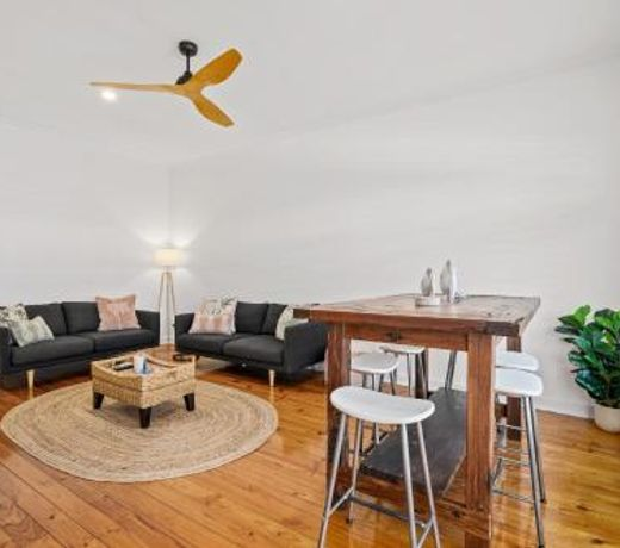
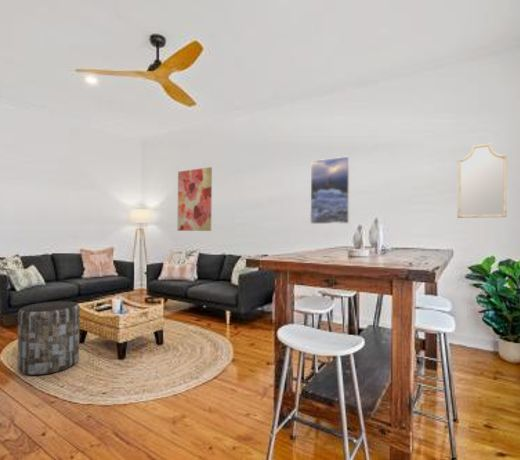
+ wall art [176,166,213,232]
+ home mirror [457,143,508,219]
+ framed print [309,155,351,225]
+ side table [17,300,81,376]
